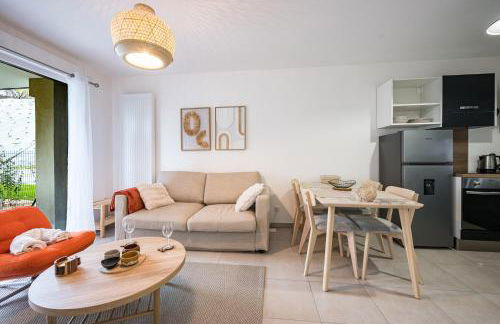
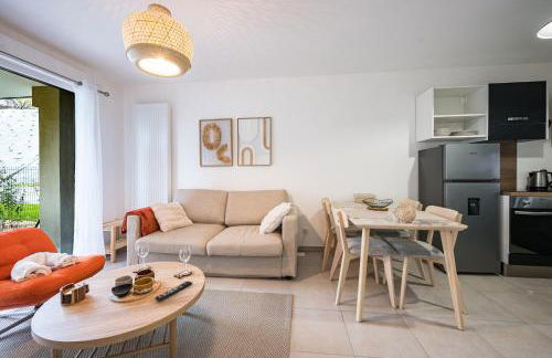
+ remote control [153,280,193,302]
